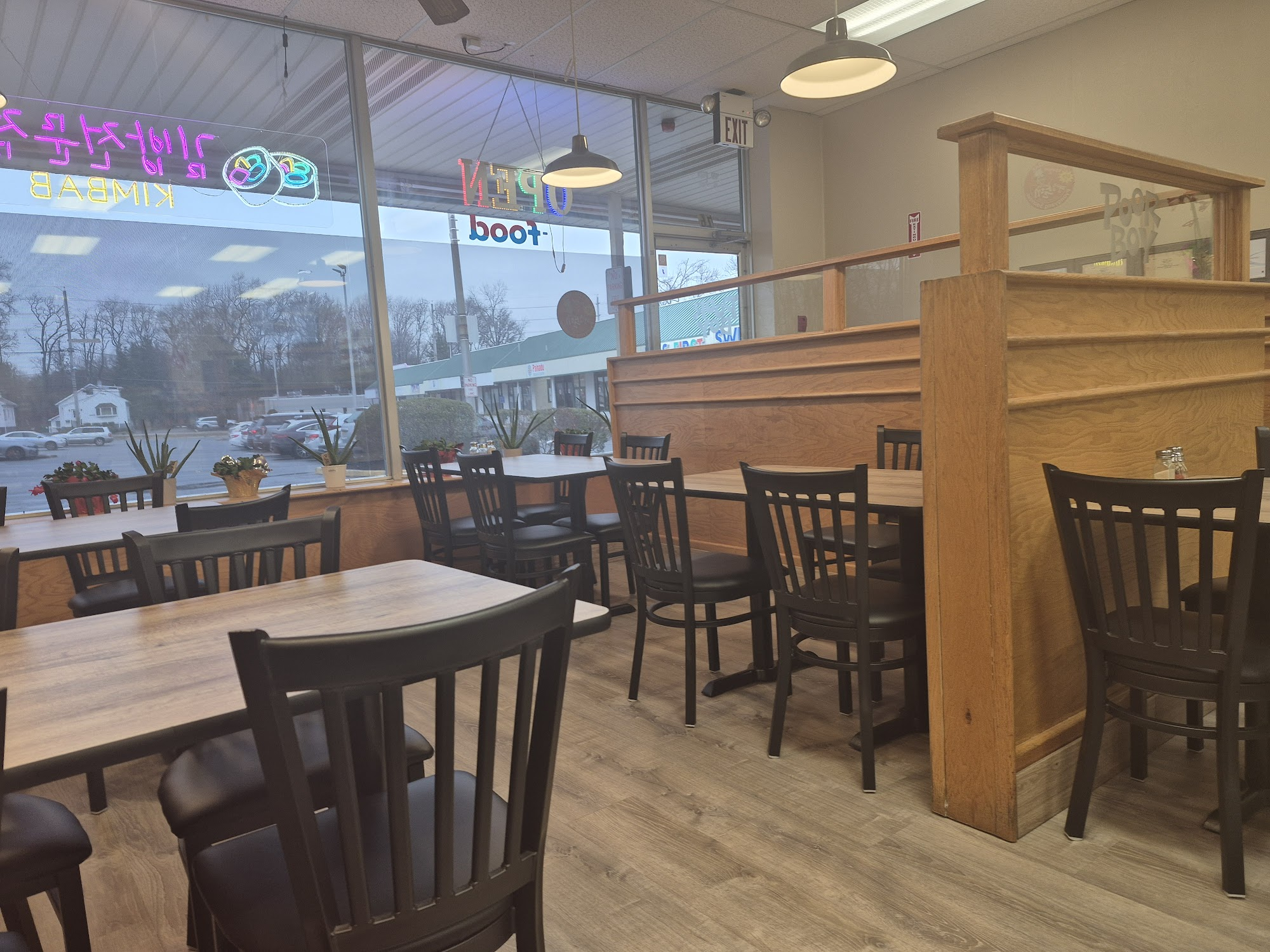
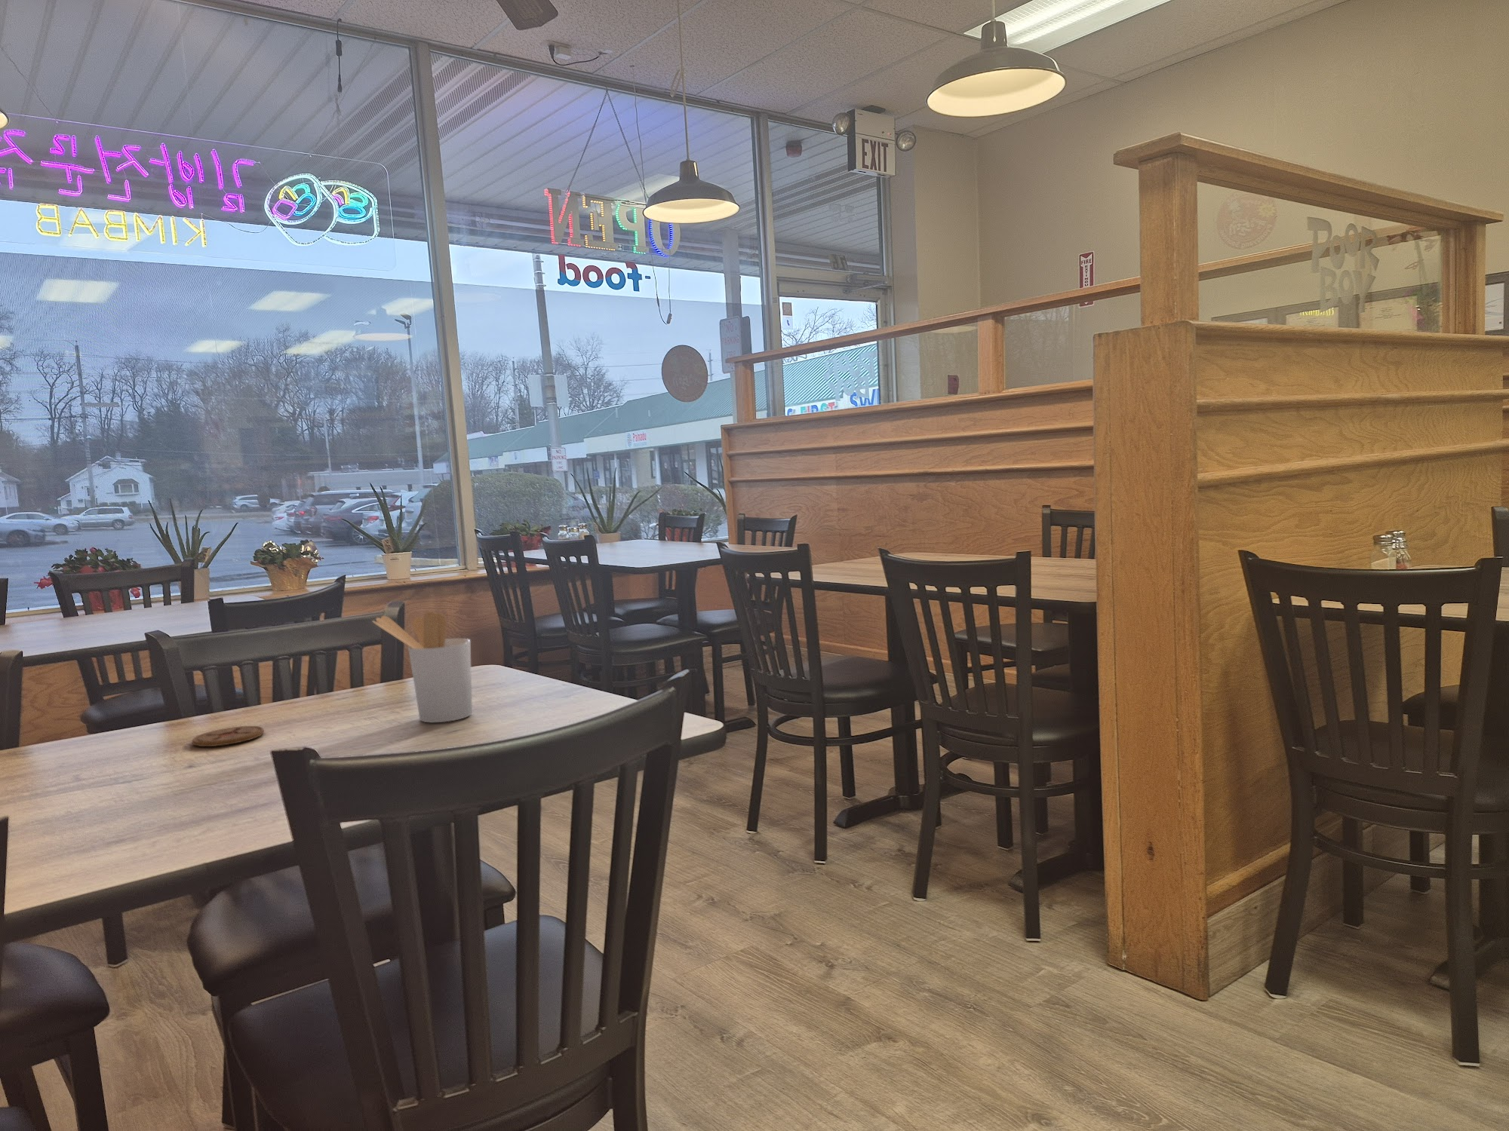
+ utensil holder [371,611,473,724]
+ coaster [191,726,265,747]
